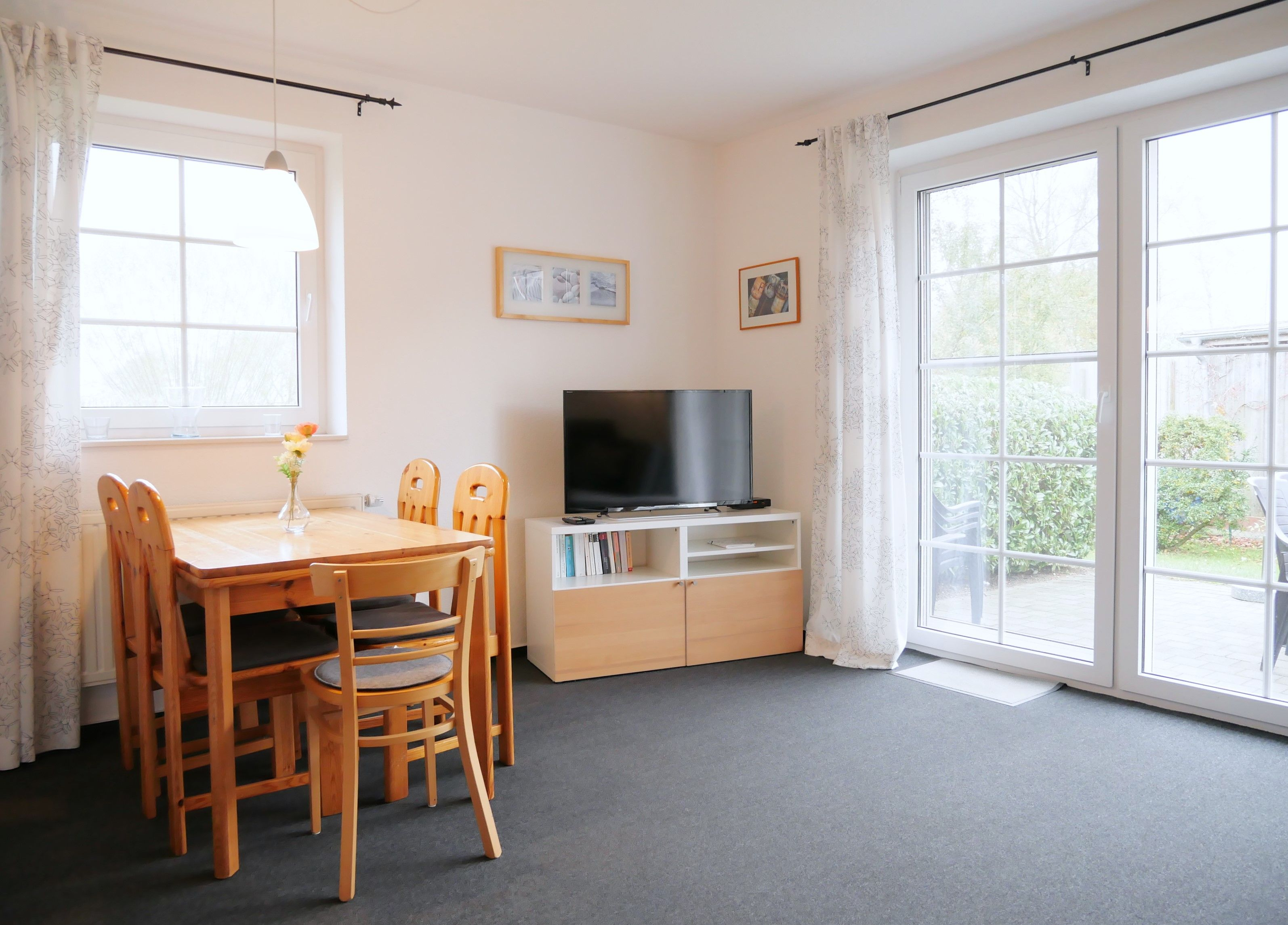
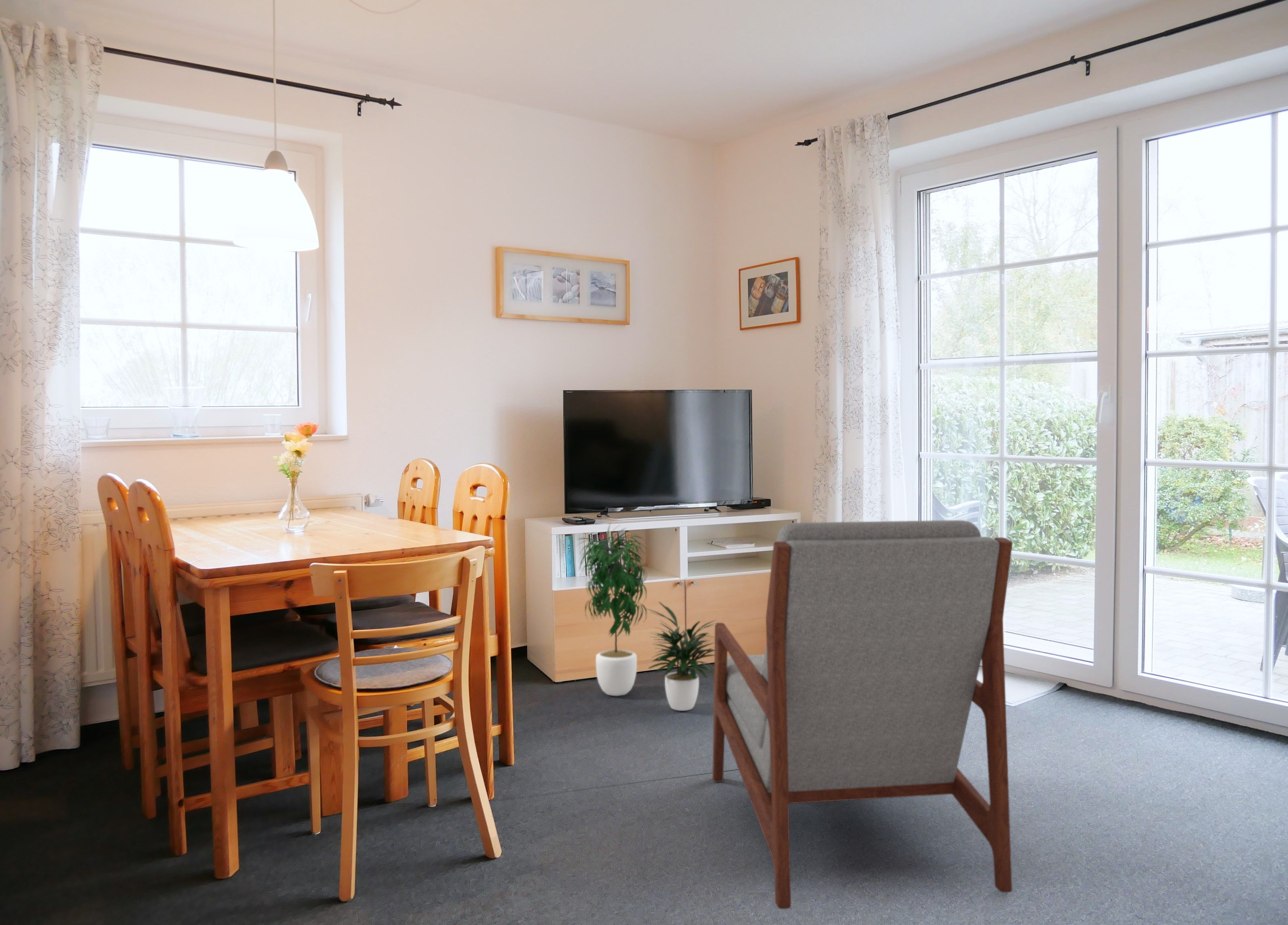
+ potted plant [576,521,720,711]
+ armchair [712,520,1013,910]
